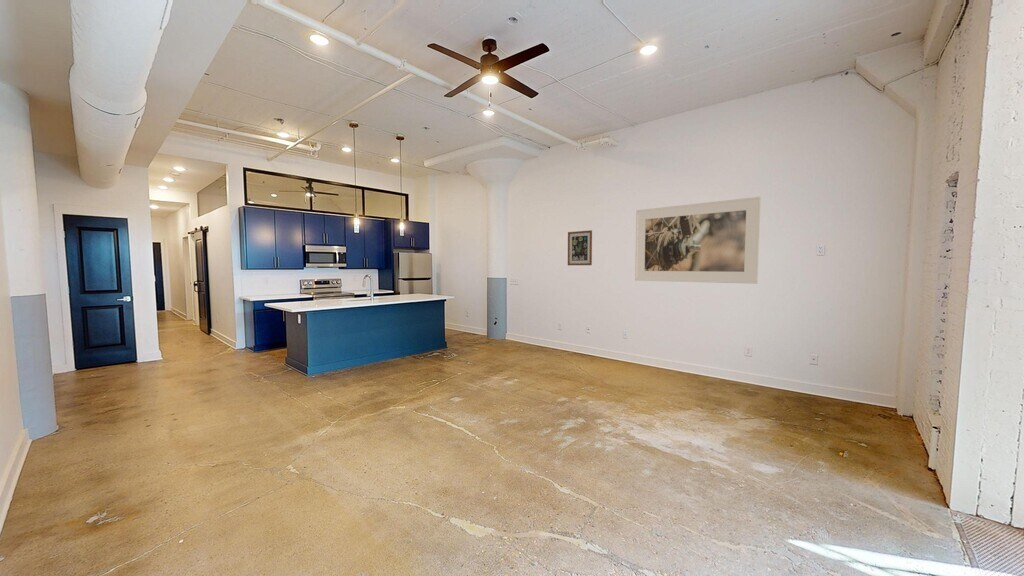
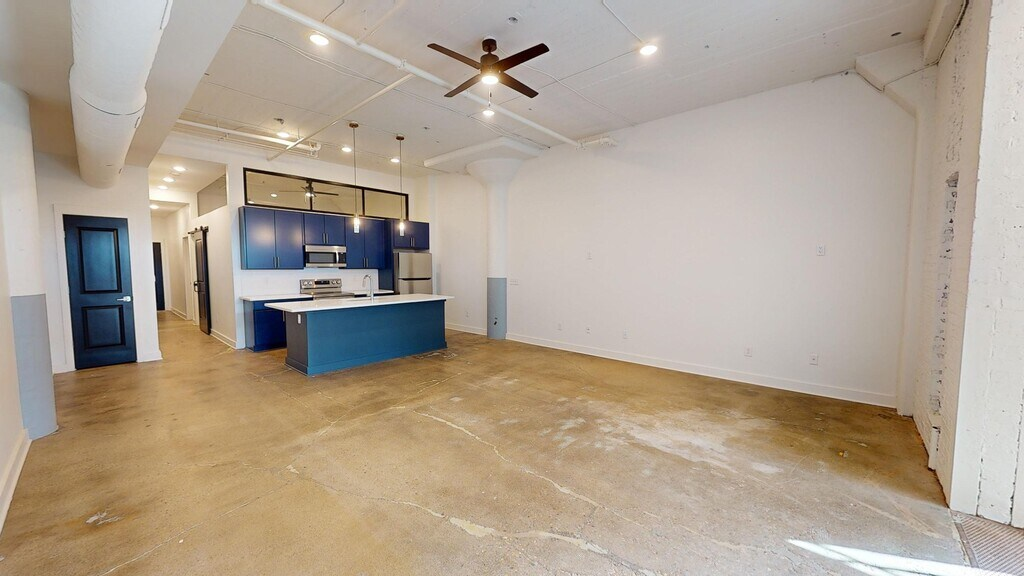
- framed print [634,196,762,285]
- wall art [567,229,593,266]
